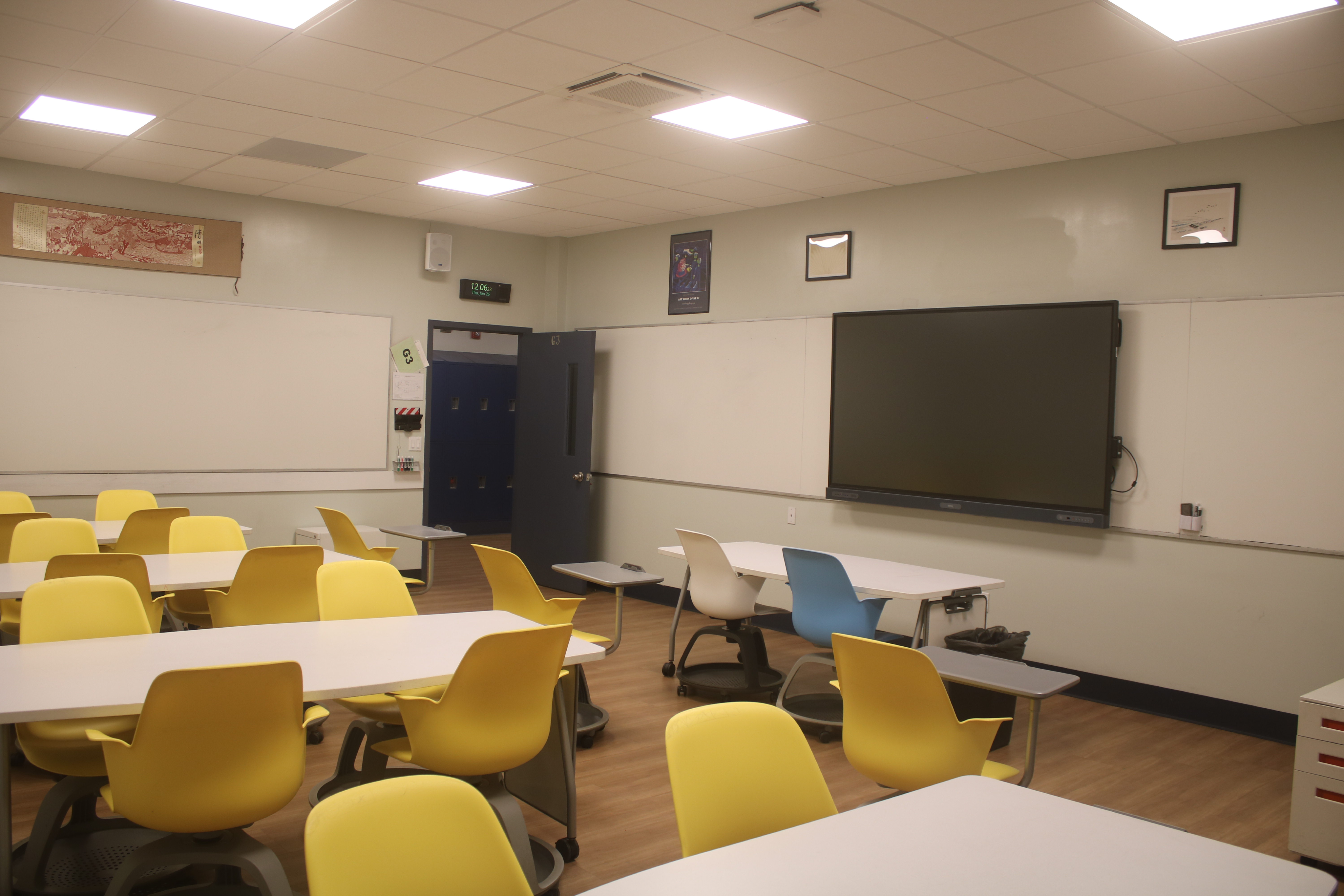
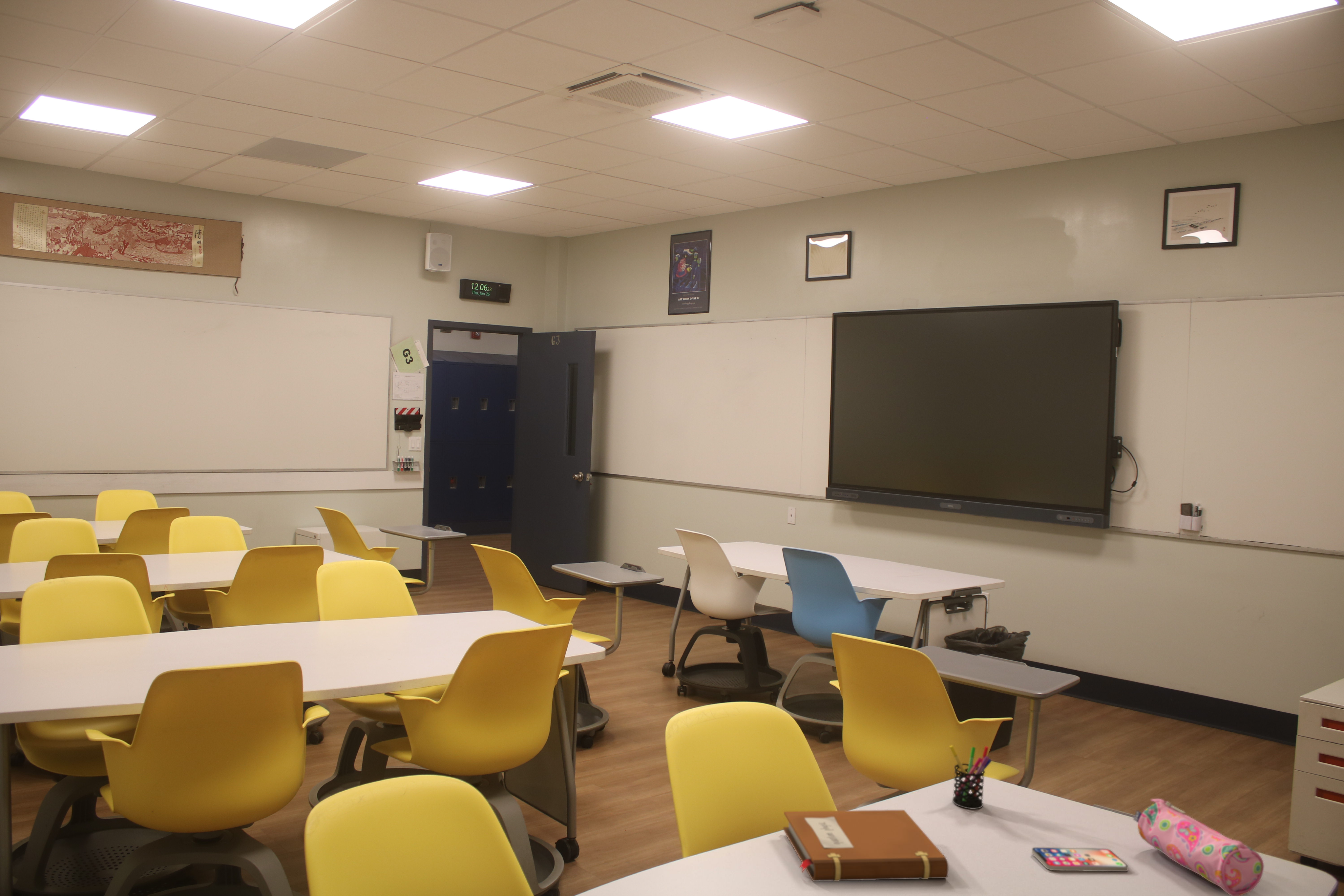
+ pen holder [949,745,992,809]
+ smartphone [1032,847,1128,872]
+ notebook [783,810,949,882]
+ pencil case [1133,799,1264,896]
